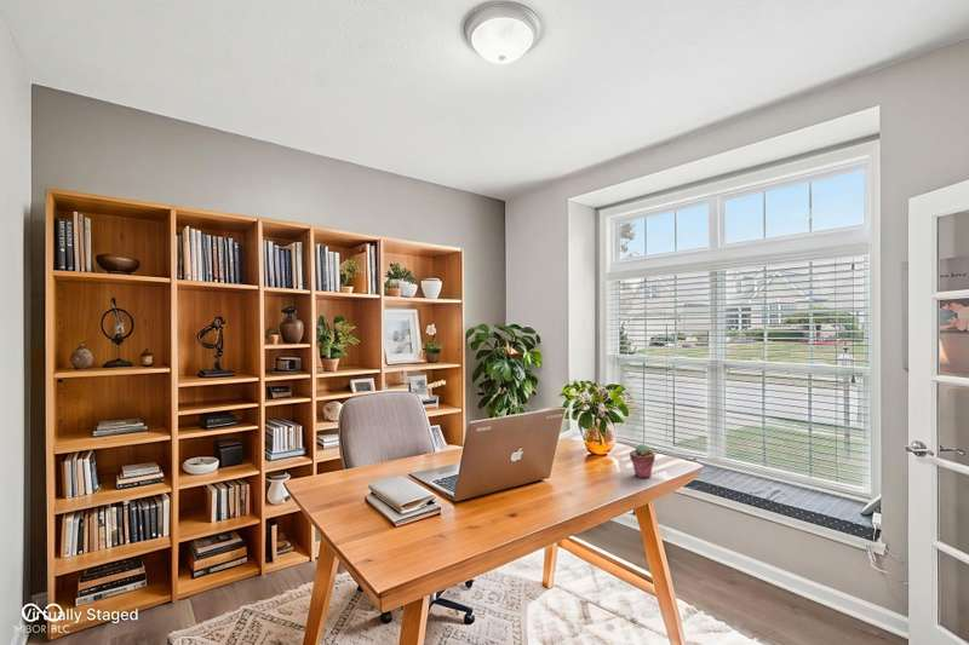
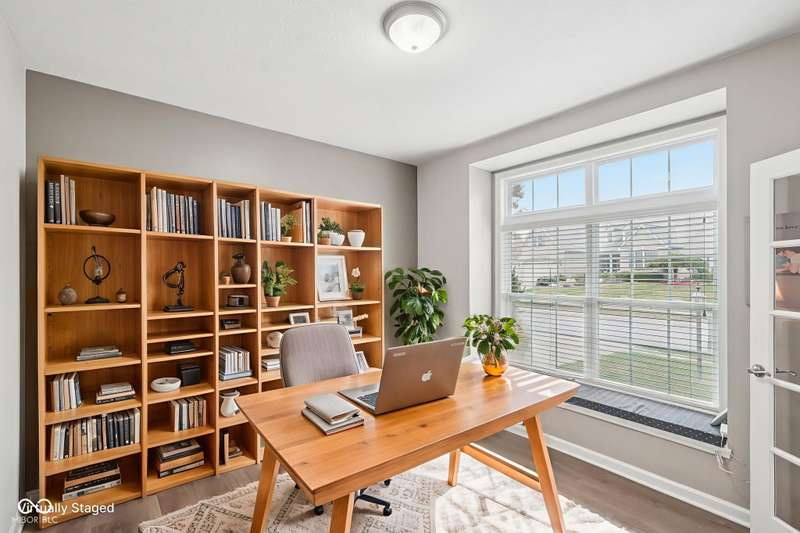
- potted succulent [629,443,656,479]
